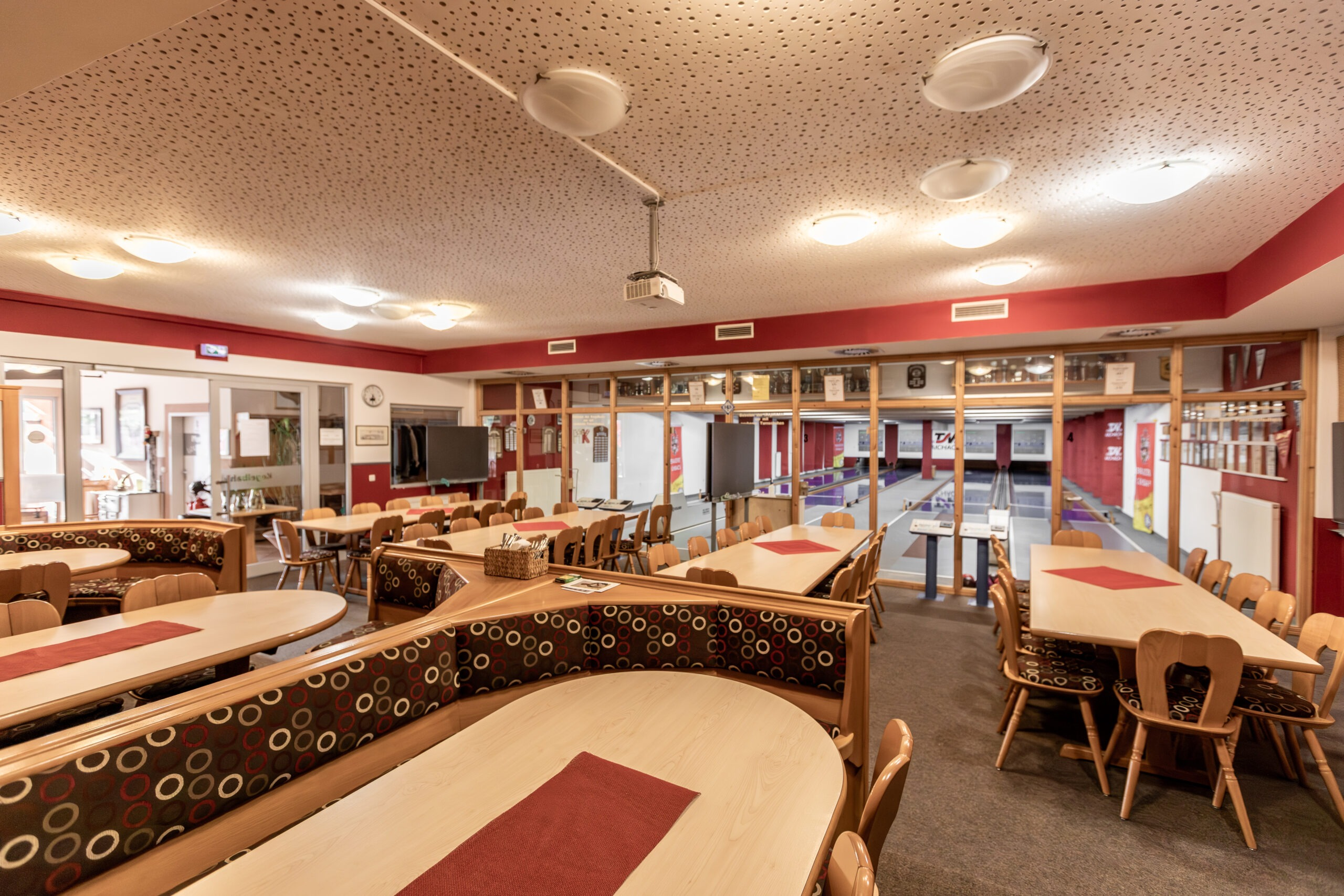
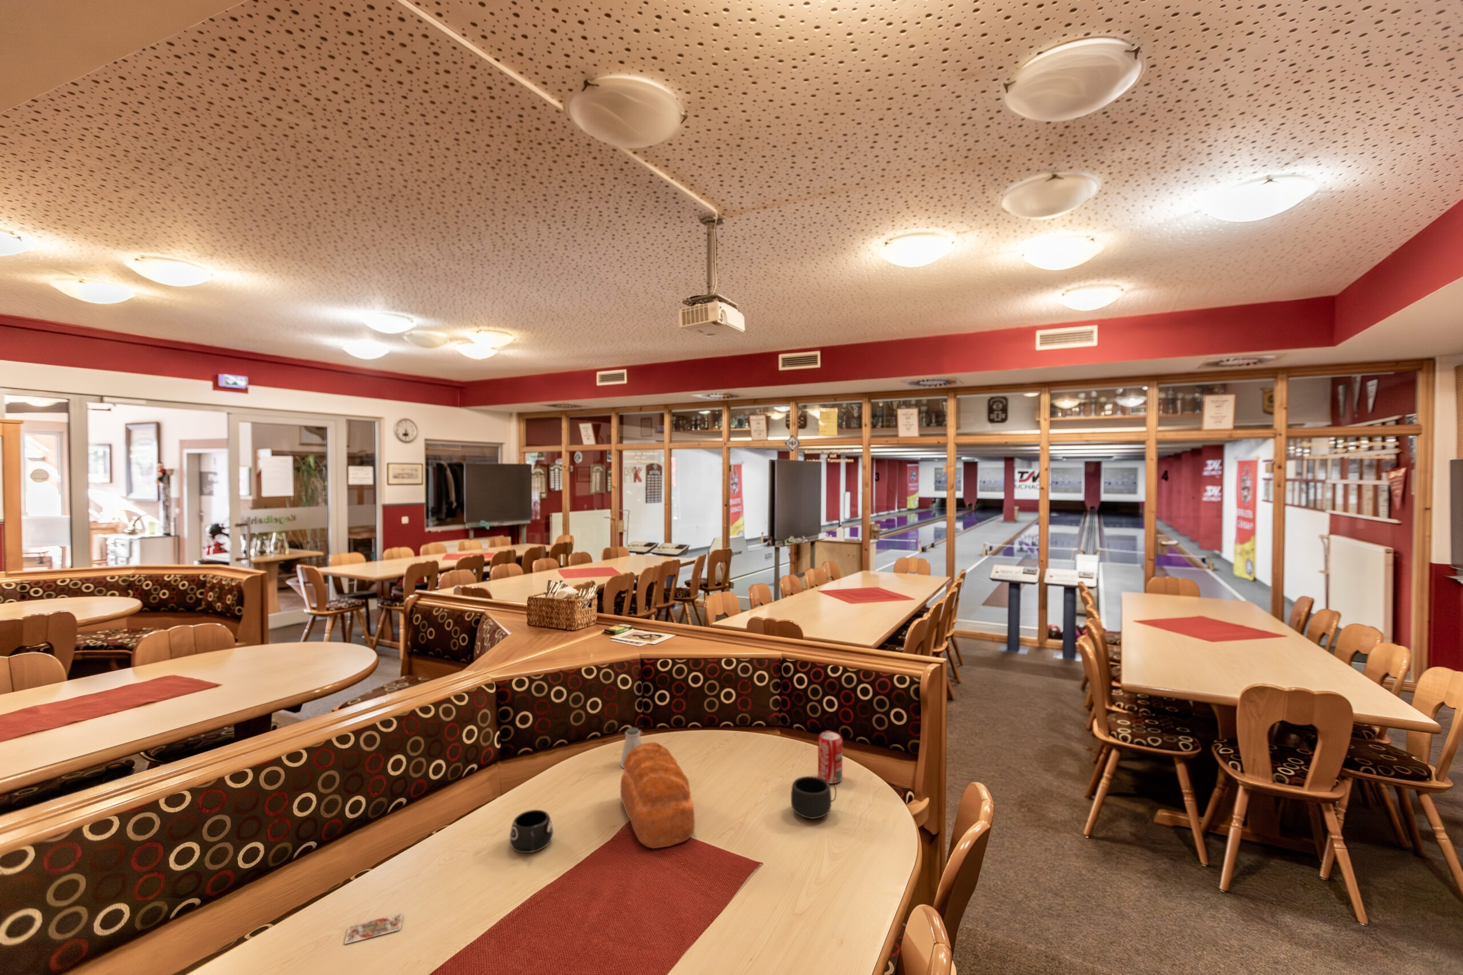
+ playing card [344,912,404,945]
+ mug [509,810,554,853]
+ bread [620,741,696,849]
+ mug [790,776,837,819]
+ saltshaker [619,727,642,769]
+ beverage can [817,730,843,785]
